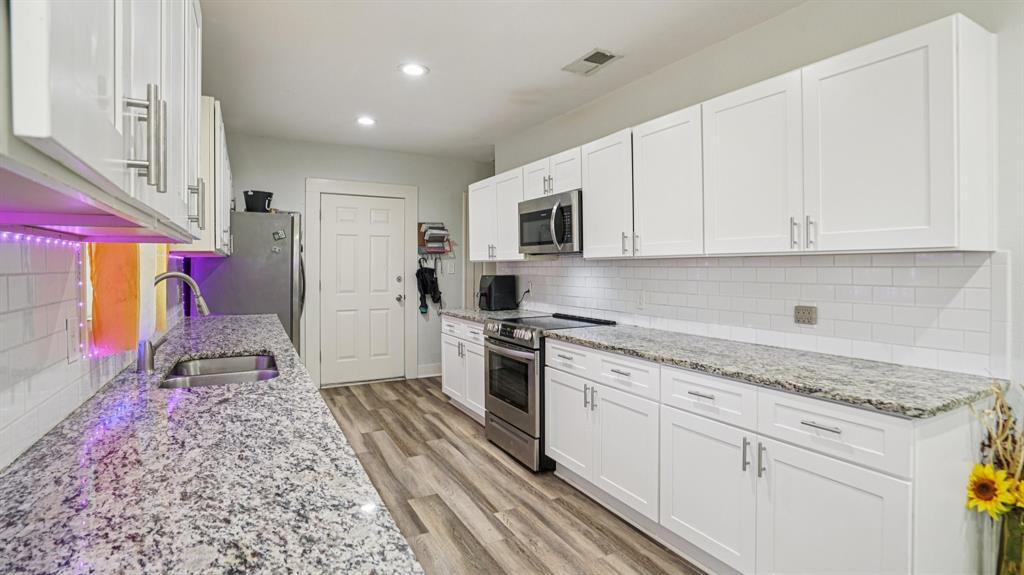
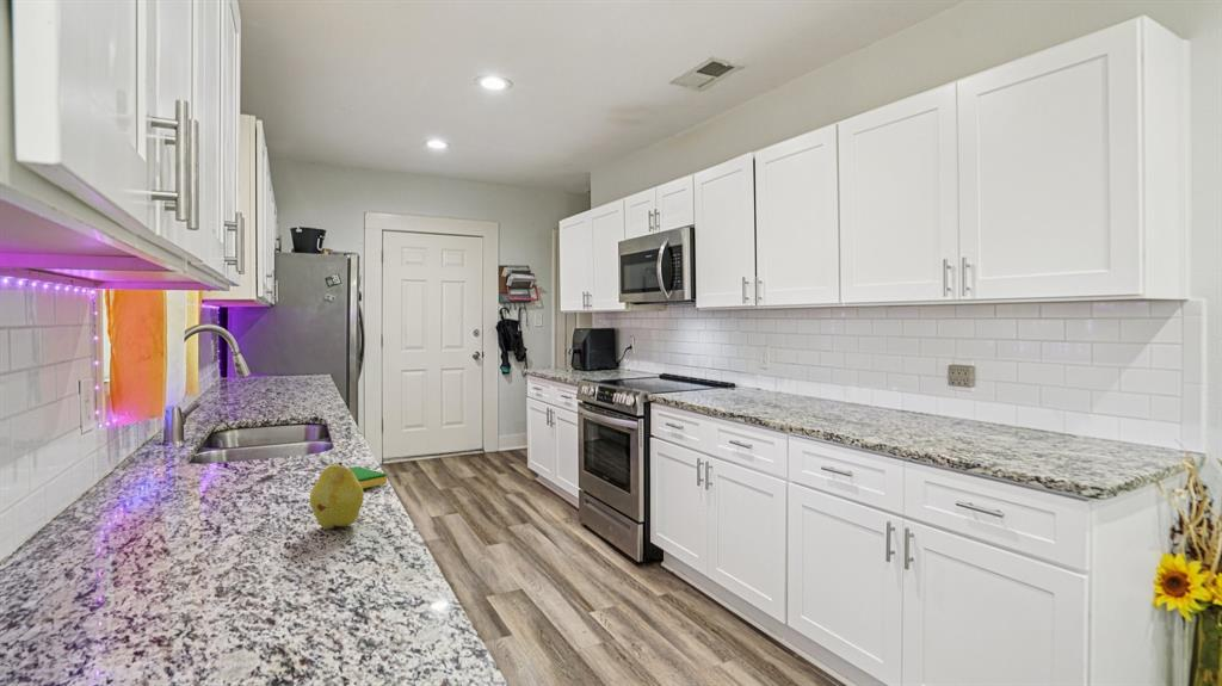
+ fruit [309,461,365,530]
+ dish sponge [348,465,388,489]
